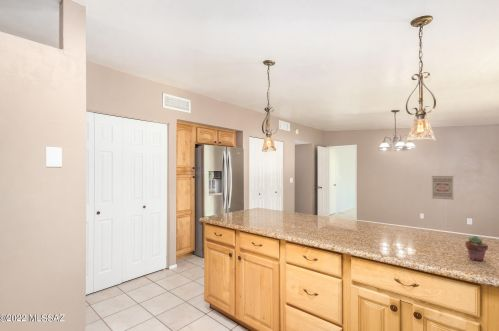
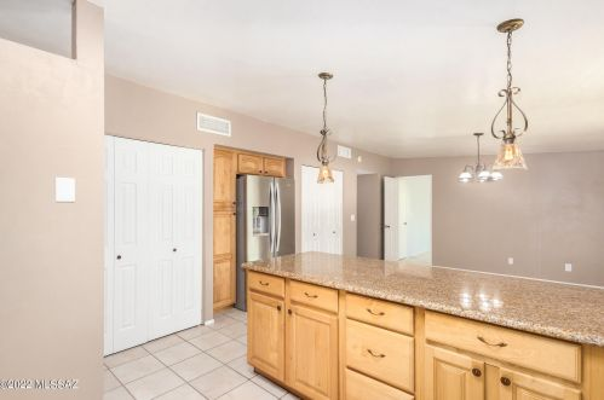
- wall art [431,175,455,200]
- potted succulent [464,235,489,262]
